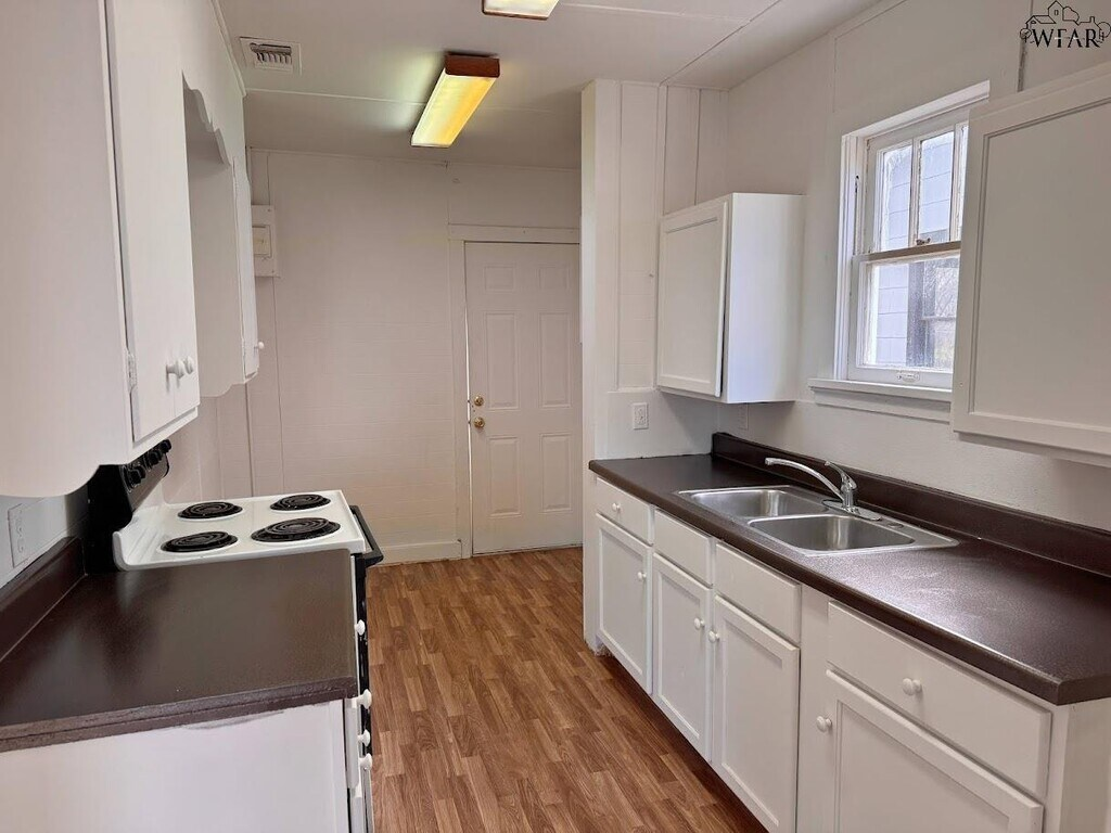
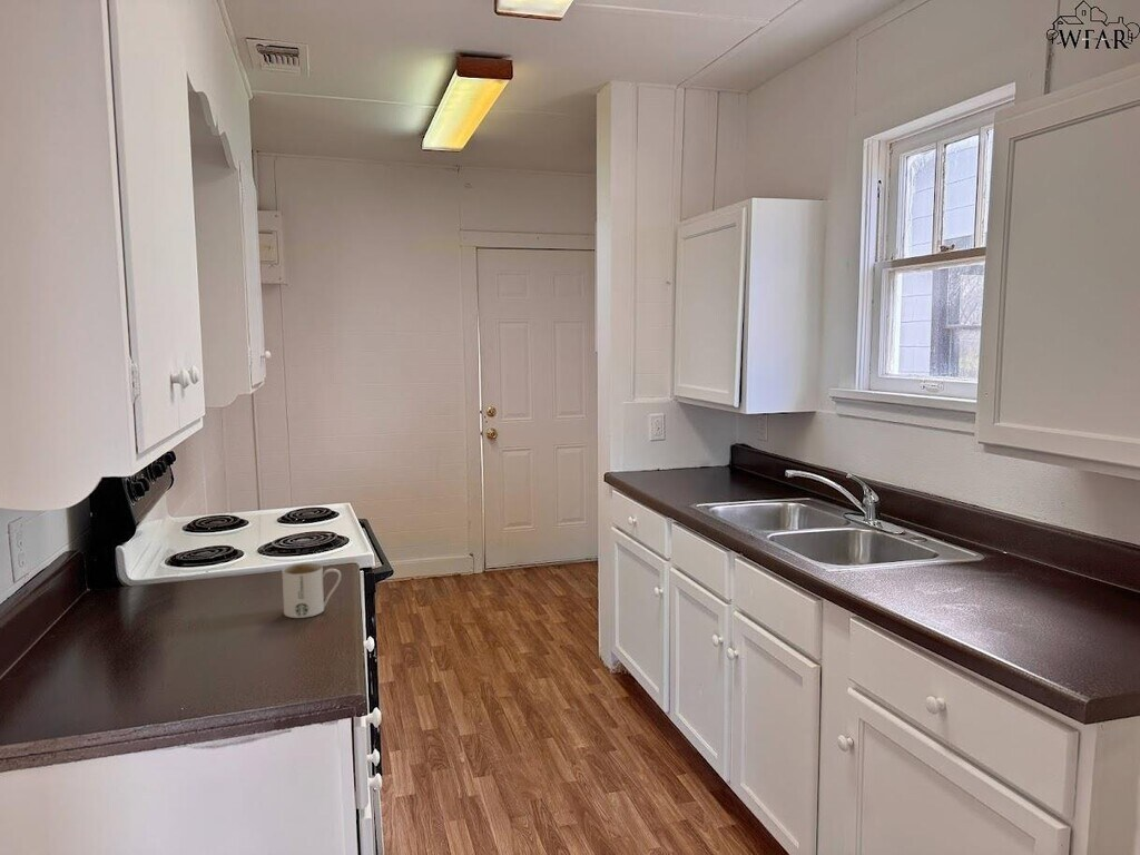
+ mug [281,562,342,619]
